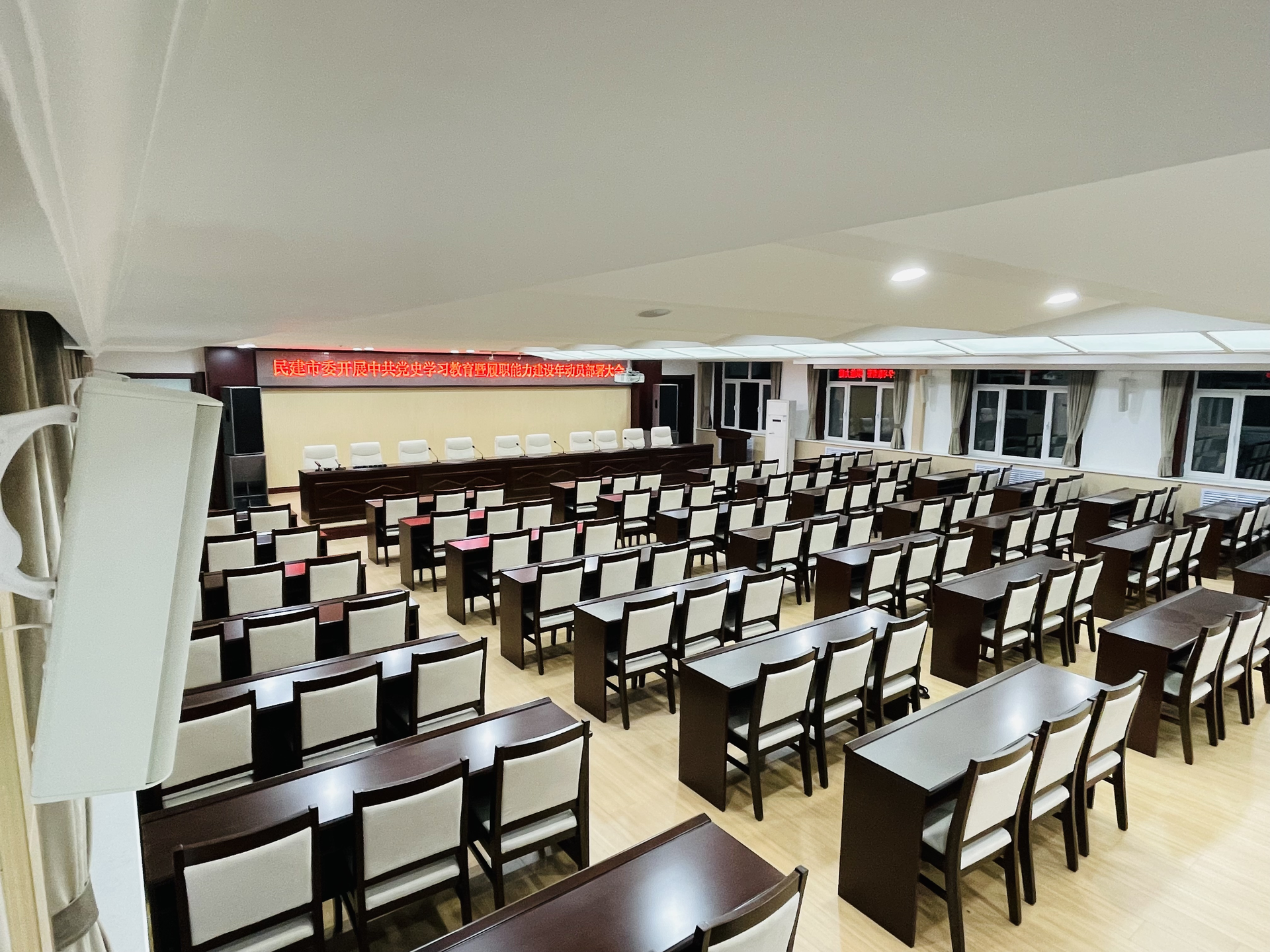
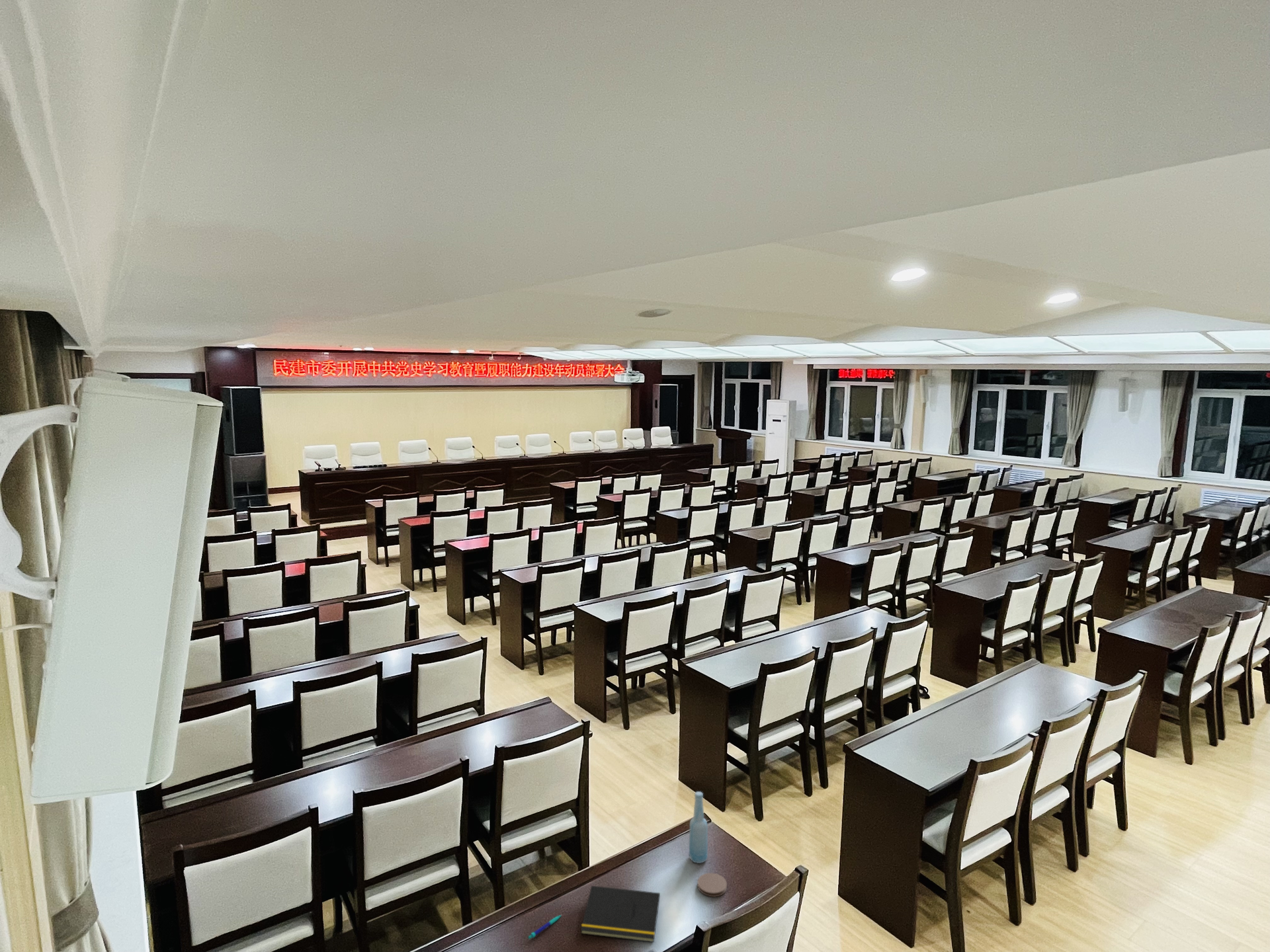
+ pen [528,914,562,940]
+ notepad [580,885,661,943]
+ coaster [697,872,728,897]
+ bottle [689,791,708,864]
